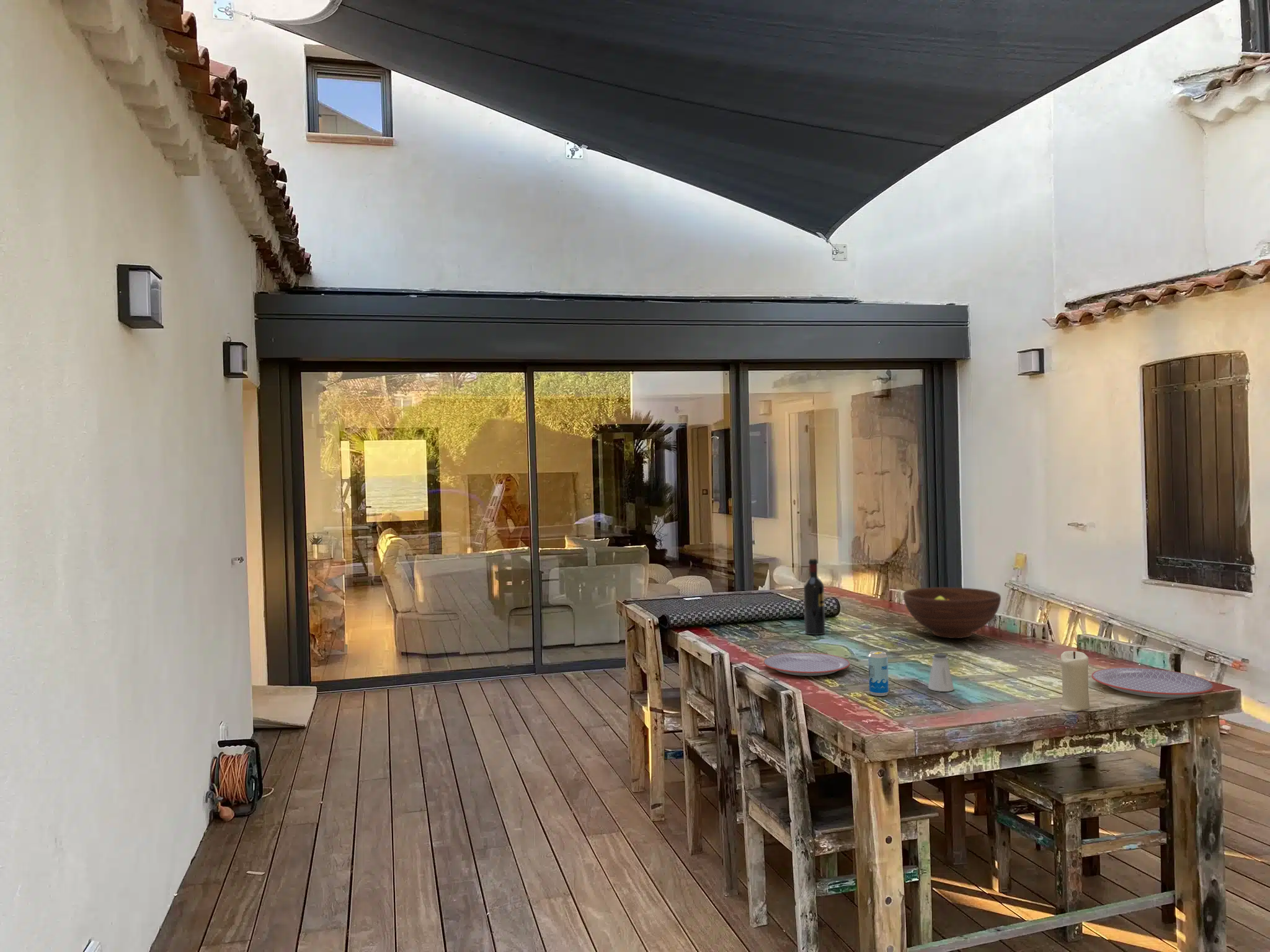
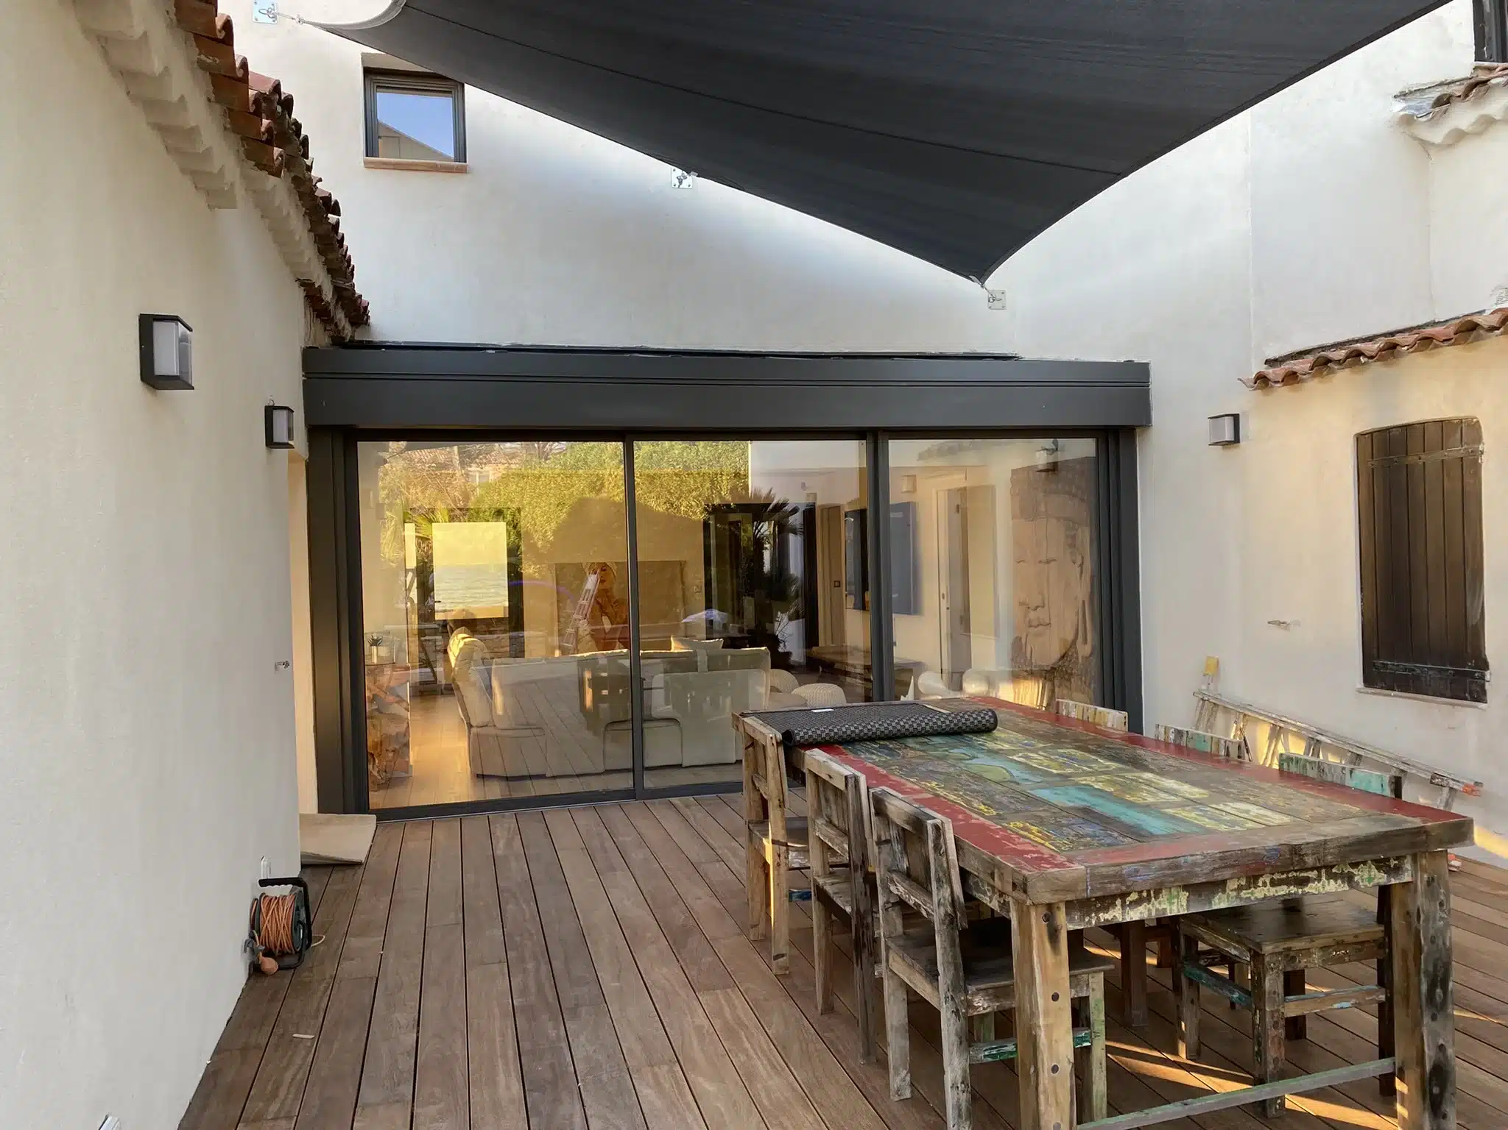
- plate [1091,667,1214,699]
- candle [1060,650,1090,712]
- plate [763,652,851,676]
- saltshaker [927,653,955,692]
- beverage can [868,651,889,697]
- wine bottle [803,558,826,635]
- fruit bowl [903,587,1001,639]
